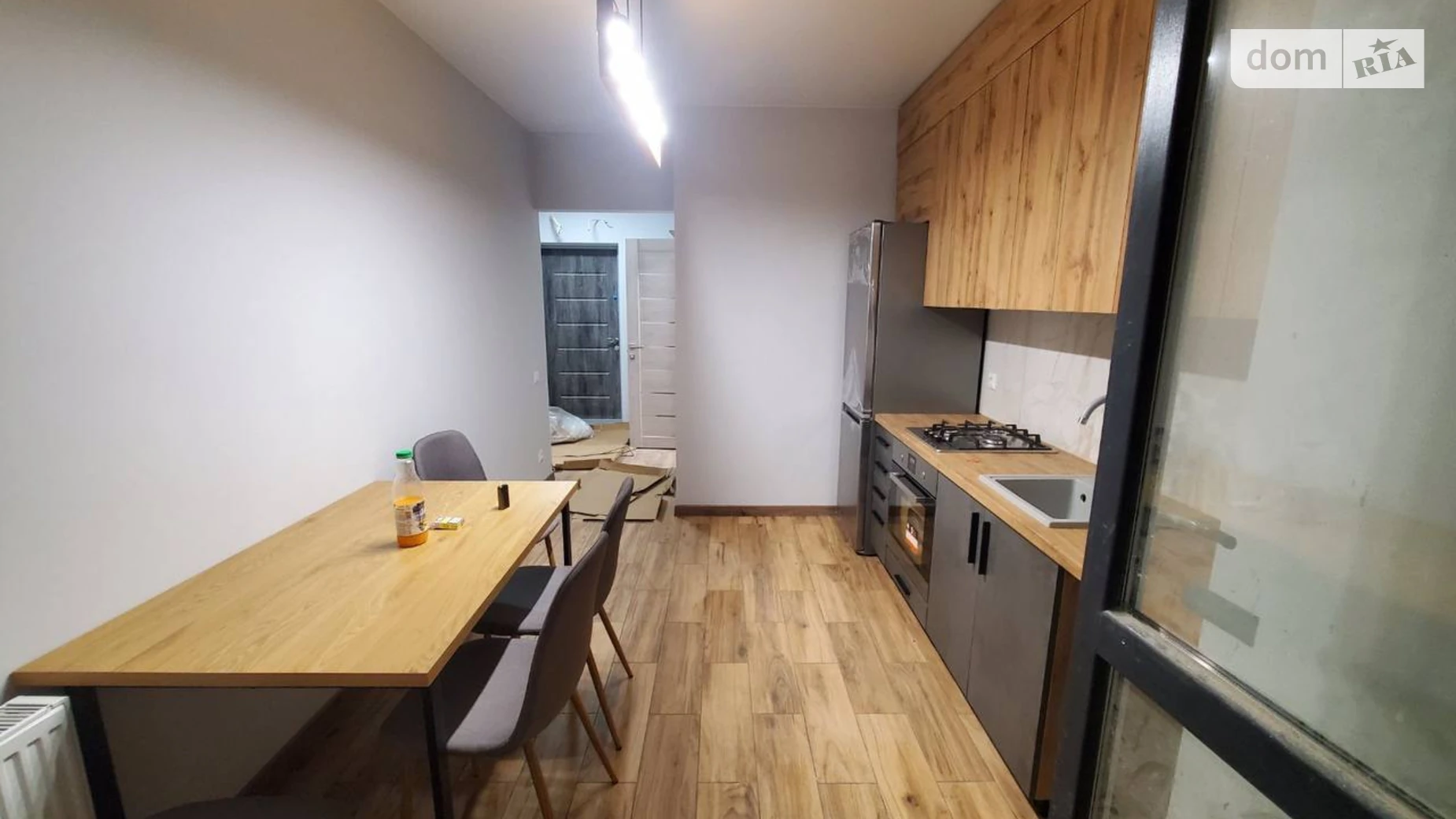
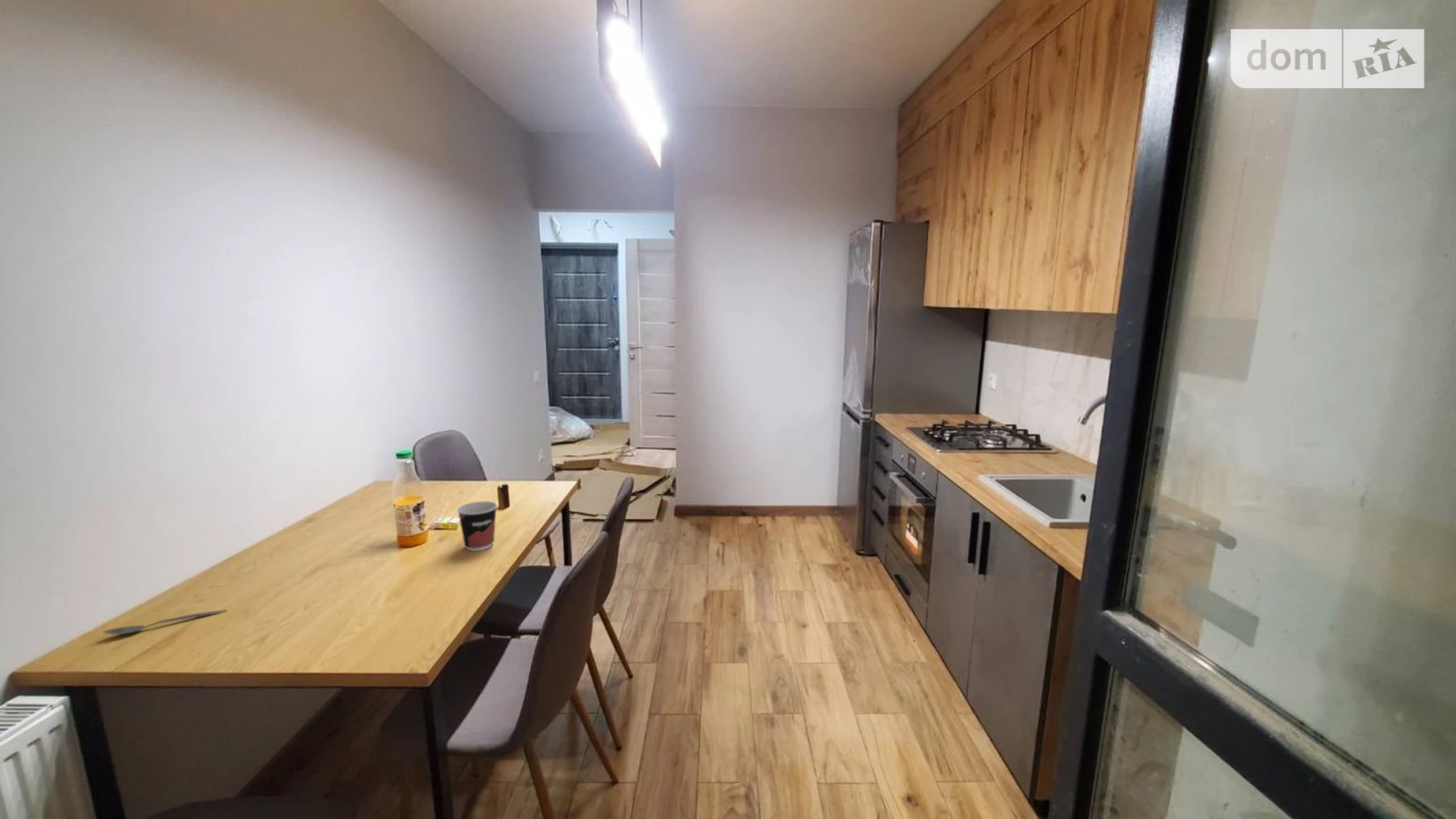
+ cup [456,501,498,552]
+ spoon [102,609,228,636]
